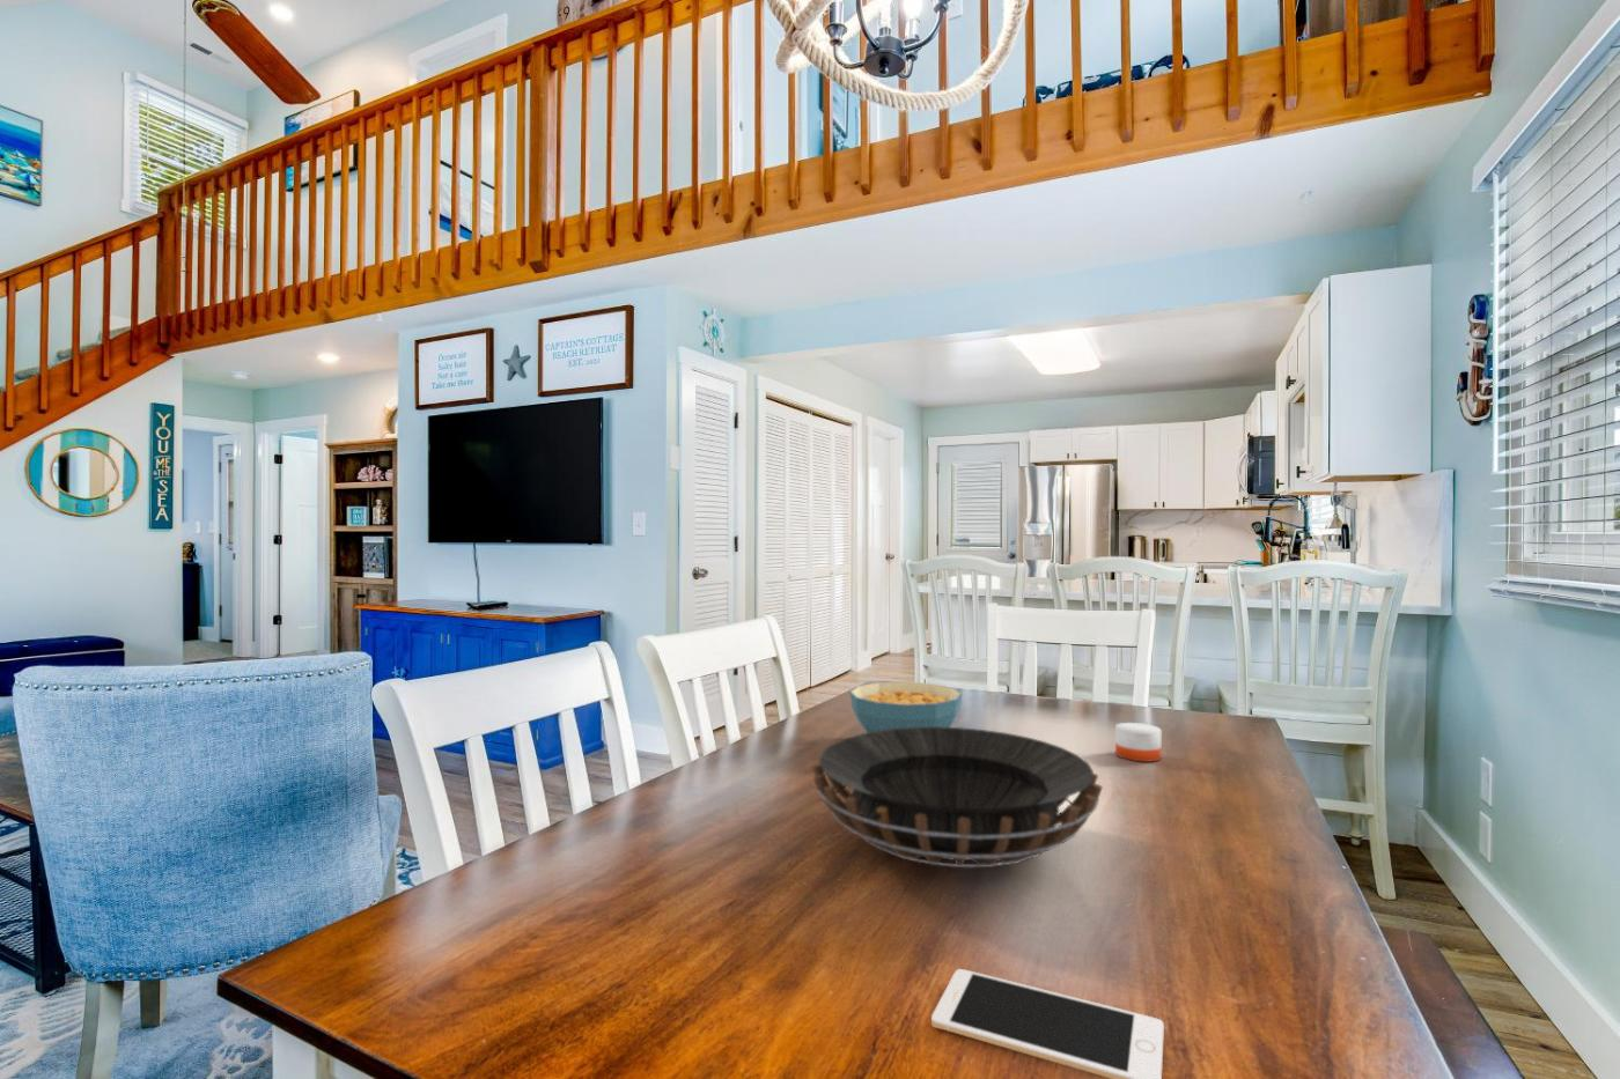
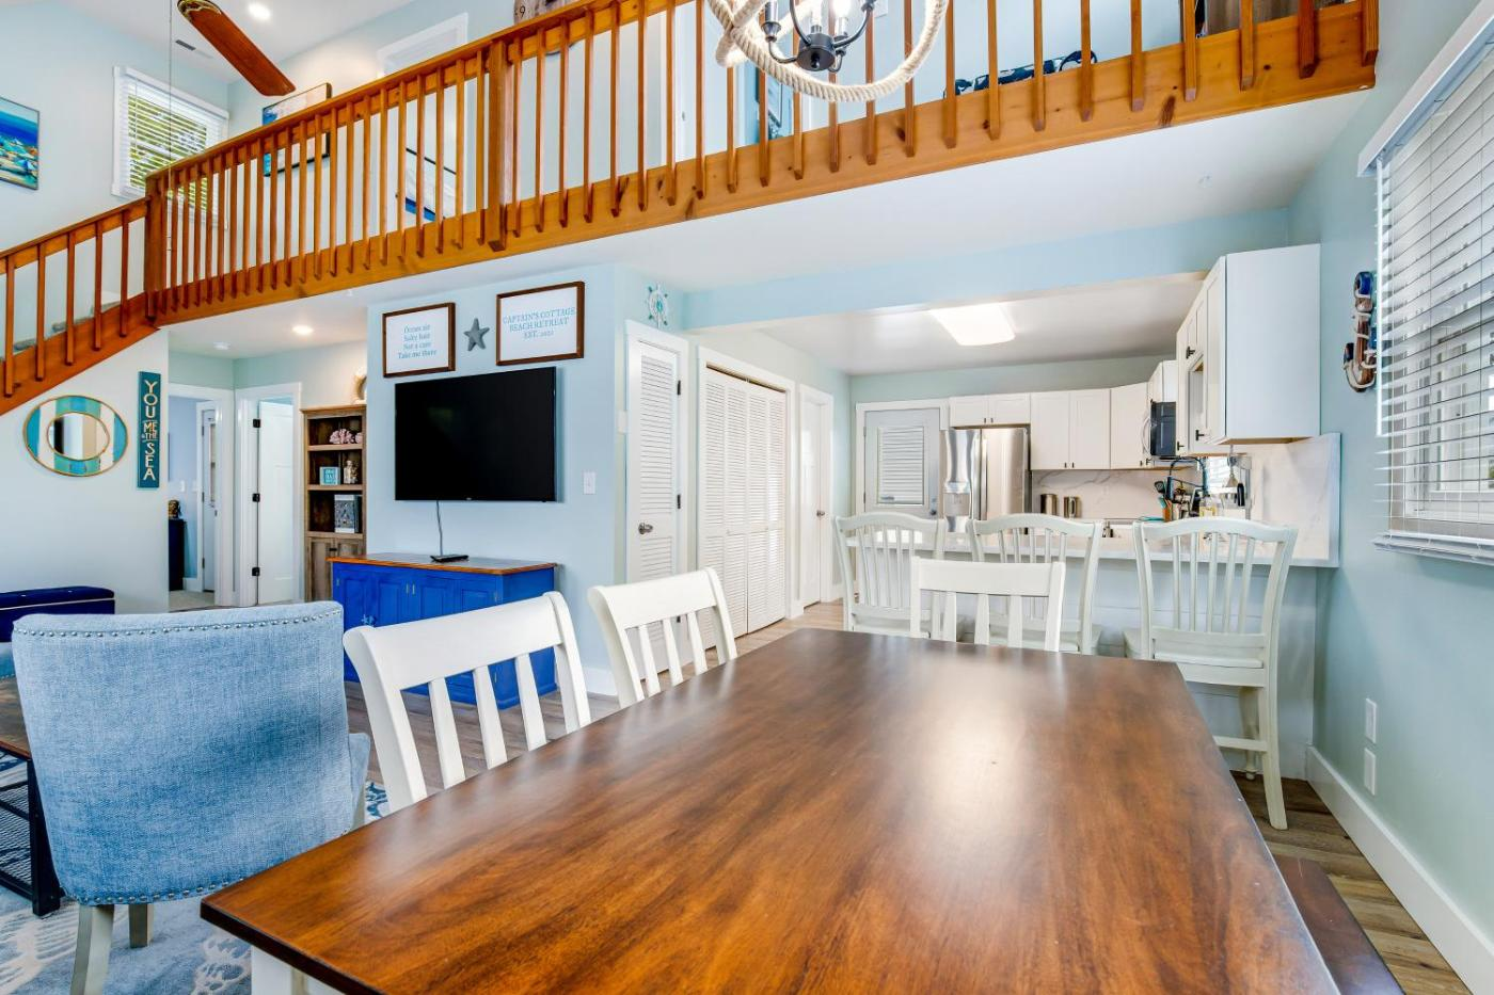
- cereal bowl [848,682,962,733]
- cell phone [930,968,1165,1079]
- candle [1114,696,1162,762]
- decorative bowl [811,726,1104,868]
